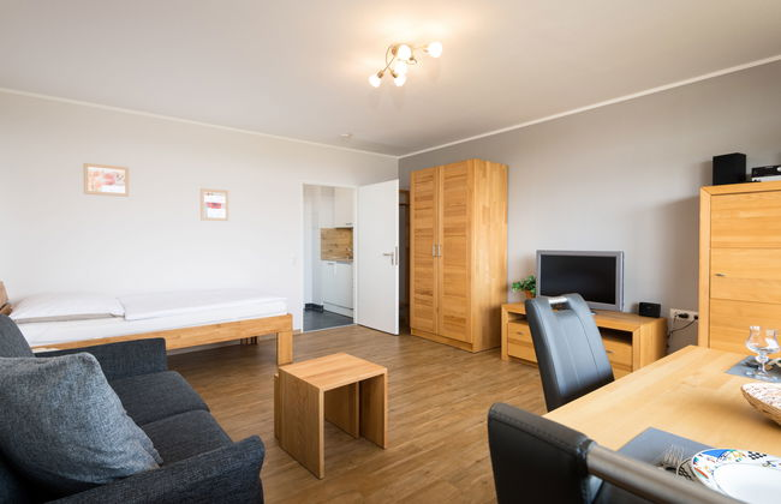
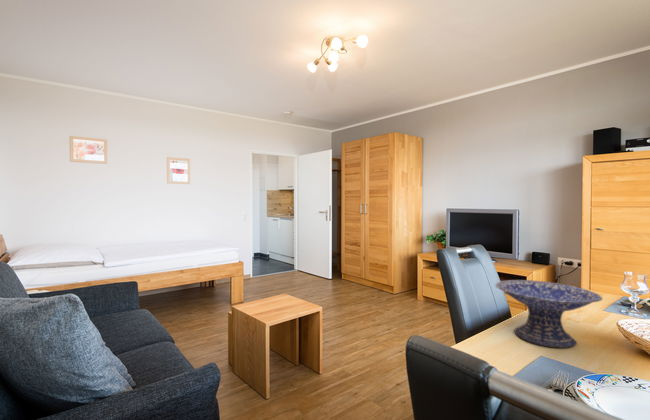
+ decorative bowl [495,279,603,349]
